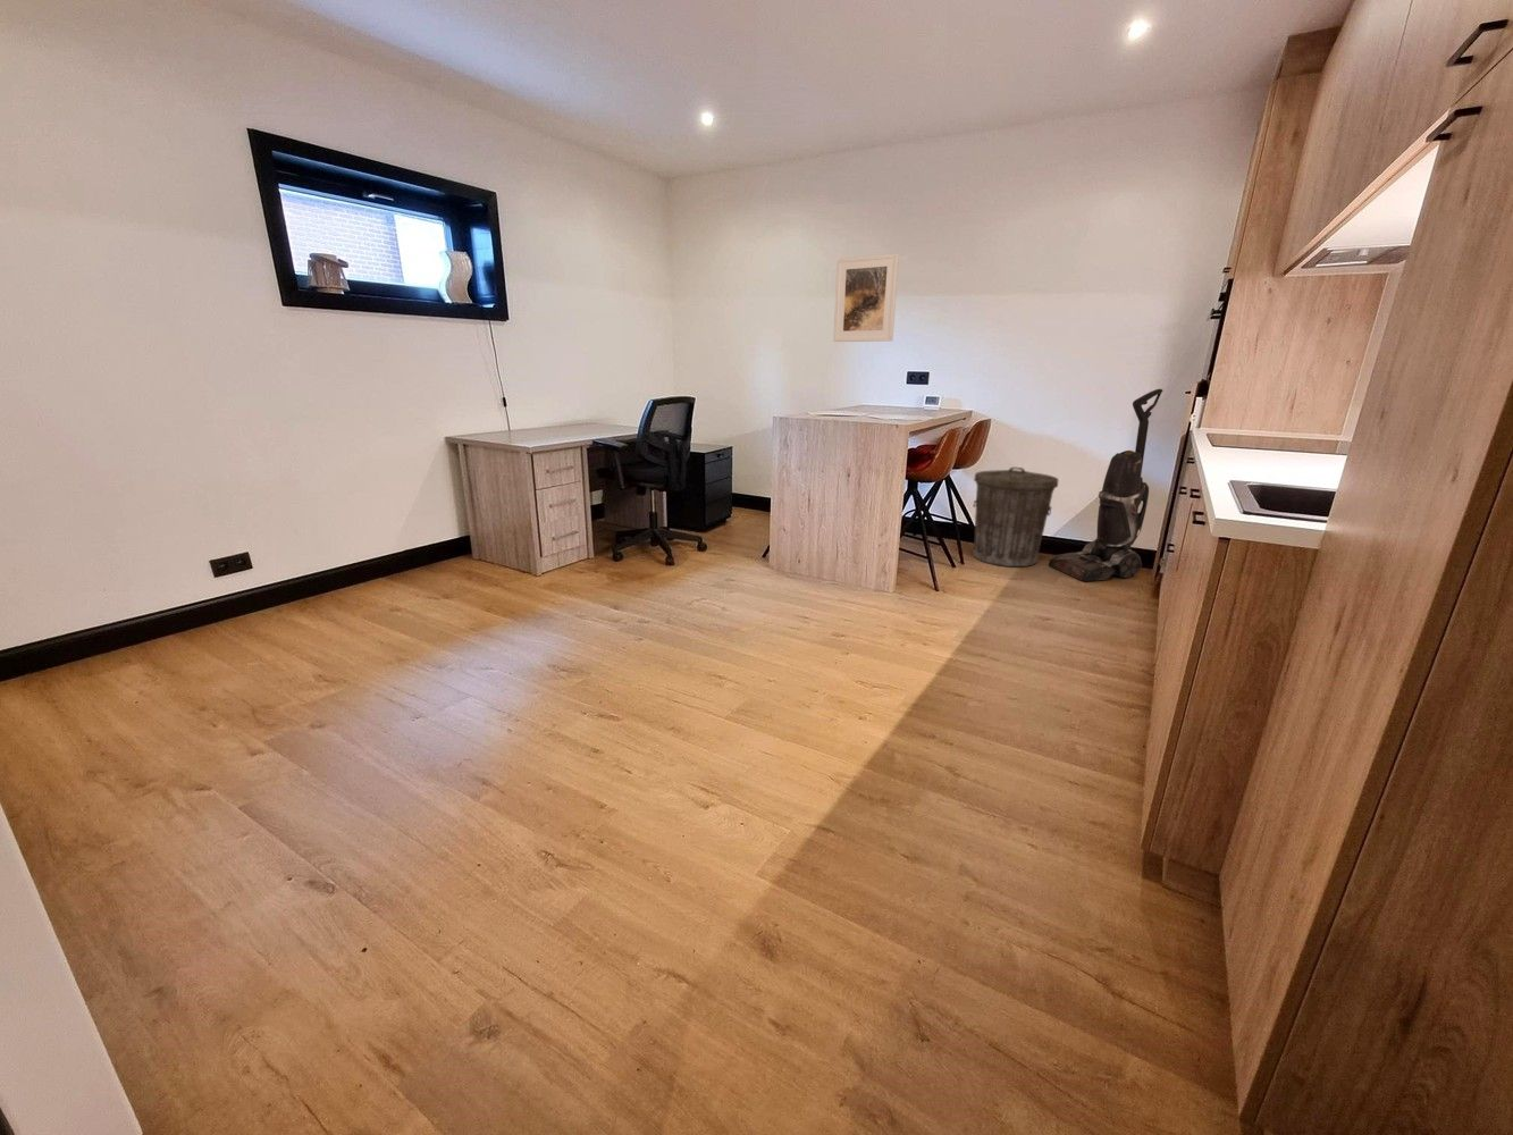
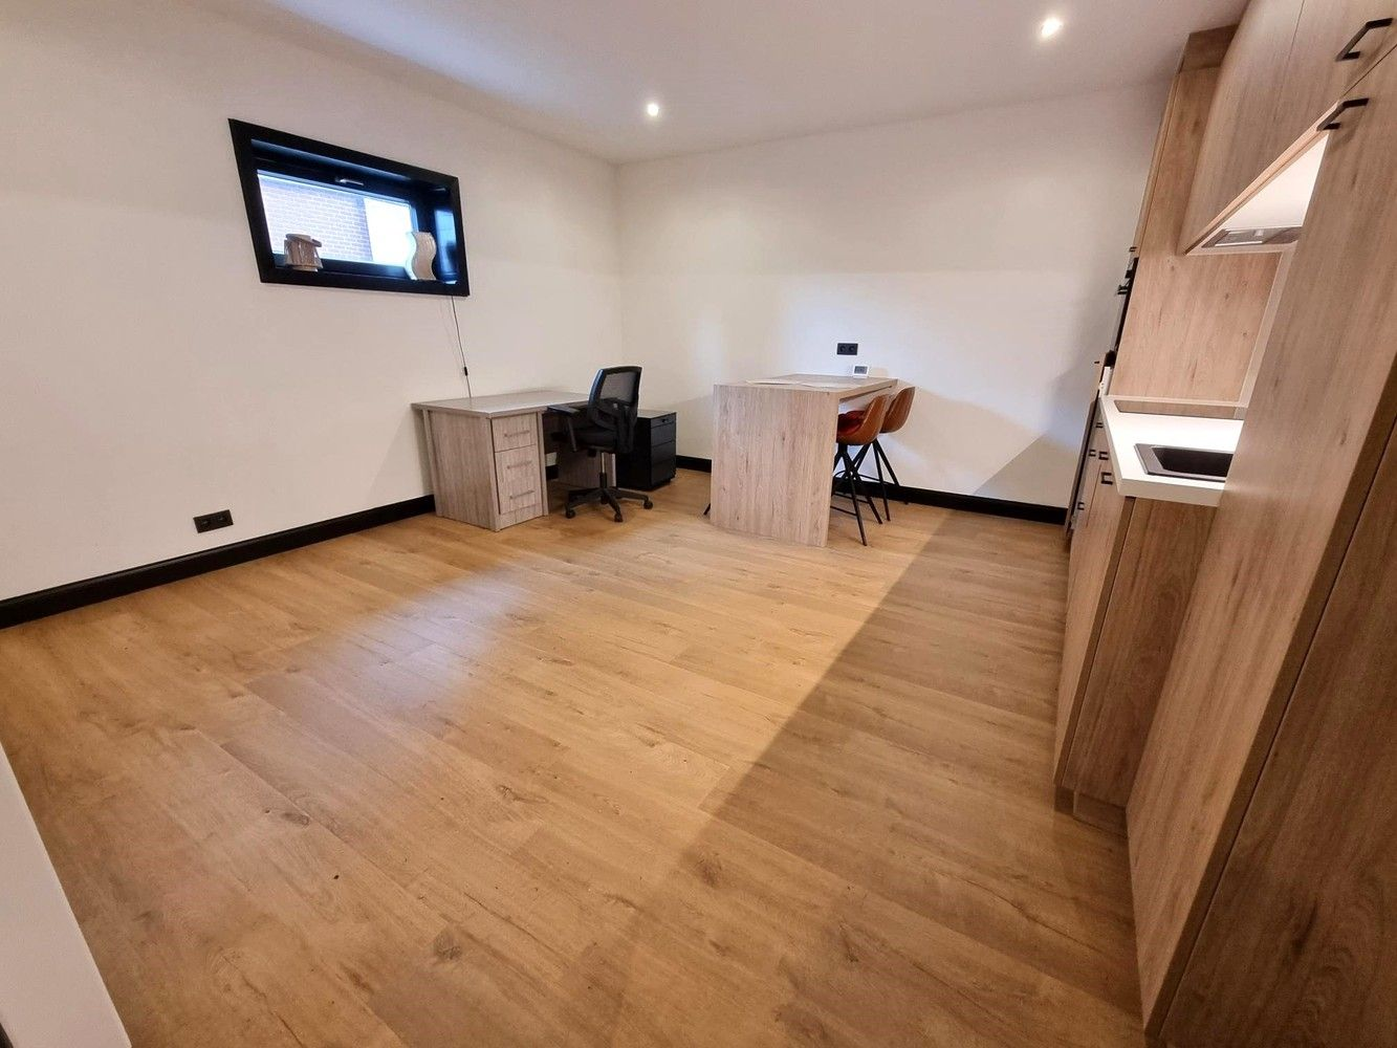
- trash can [972,466,1059,568]
- vacuum cleaner [1048,389,1164,582]
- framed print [832,253,900,343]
